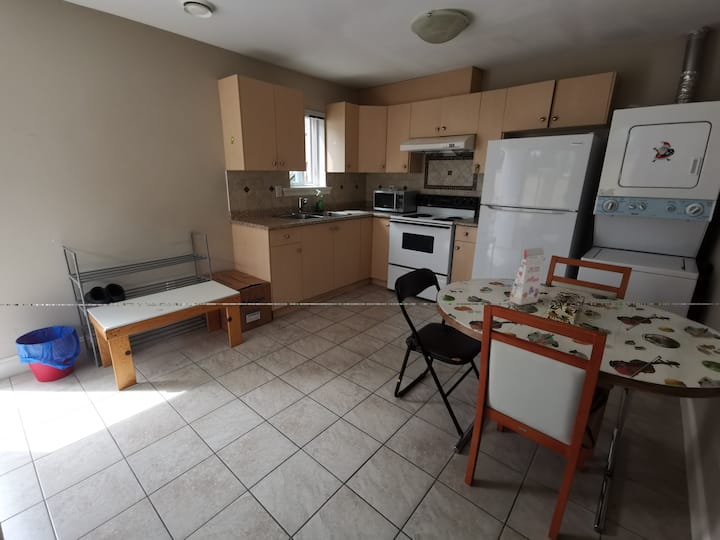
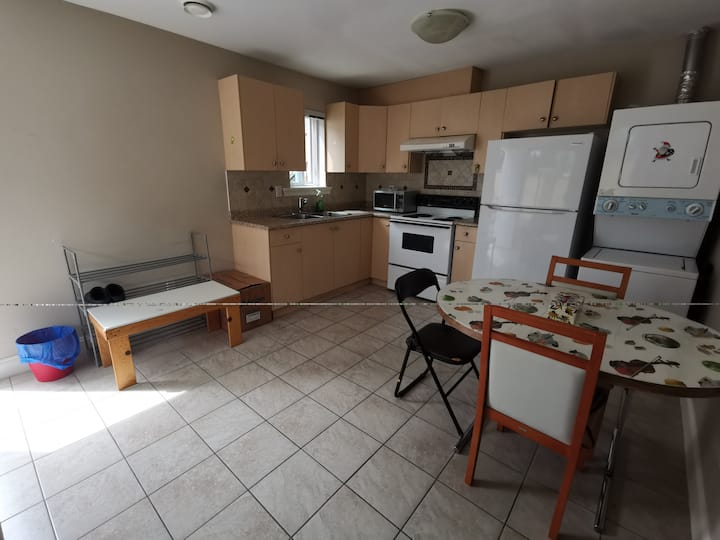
- gift box [508,247,547,306]
